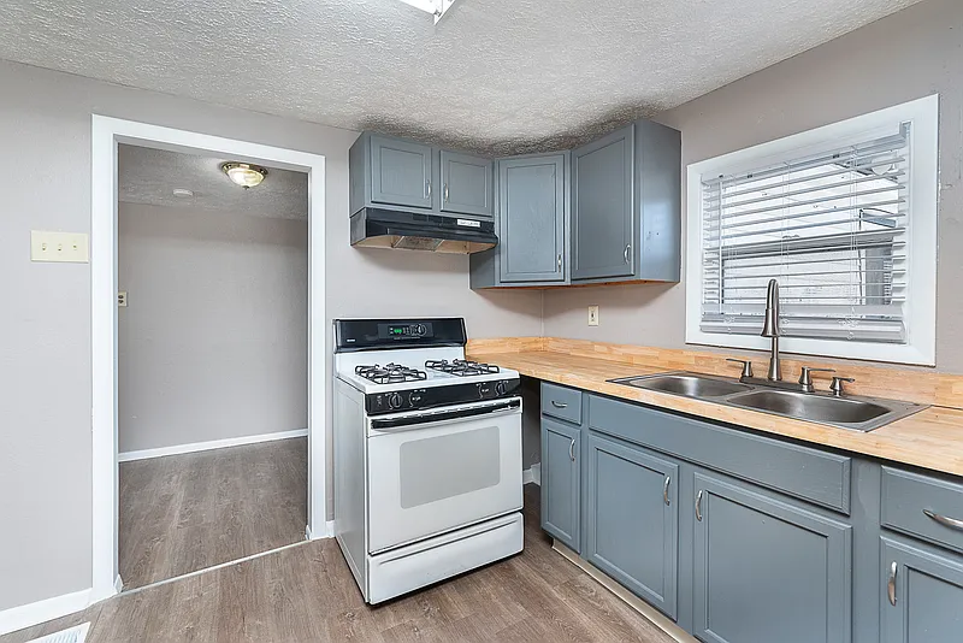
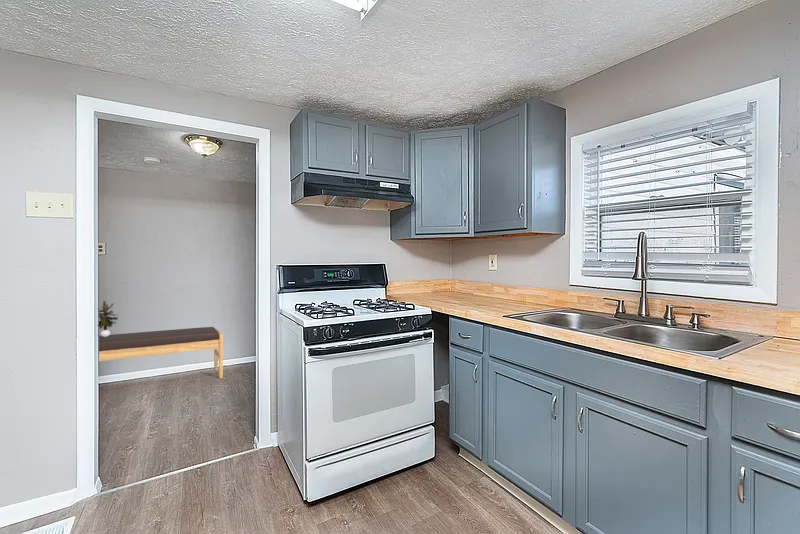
+ bench [98,326,224,379]
+ potted plant [98,299,119,337]
